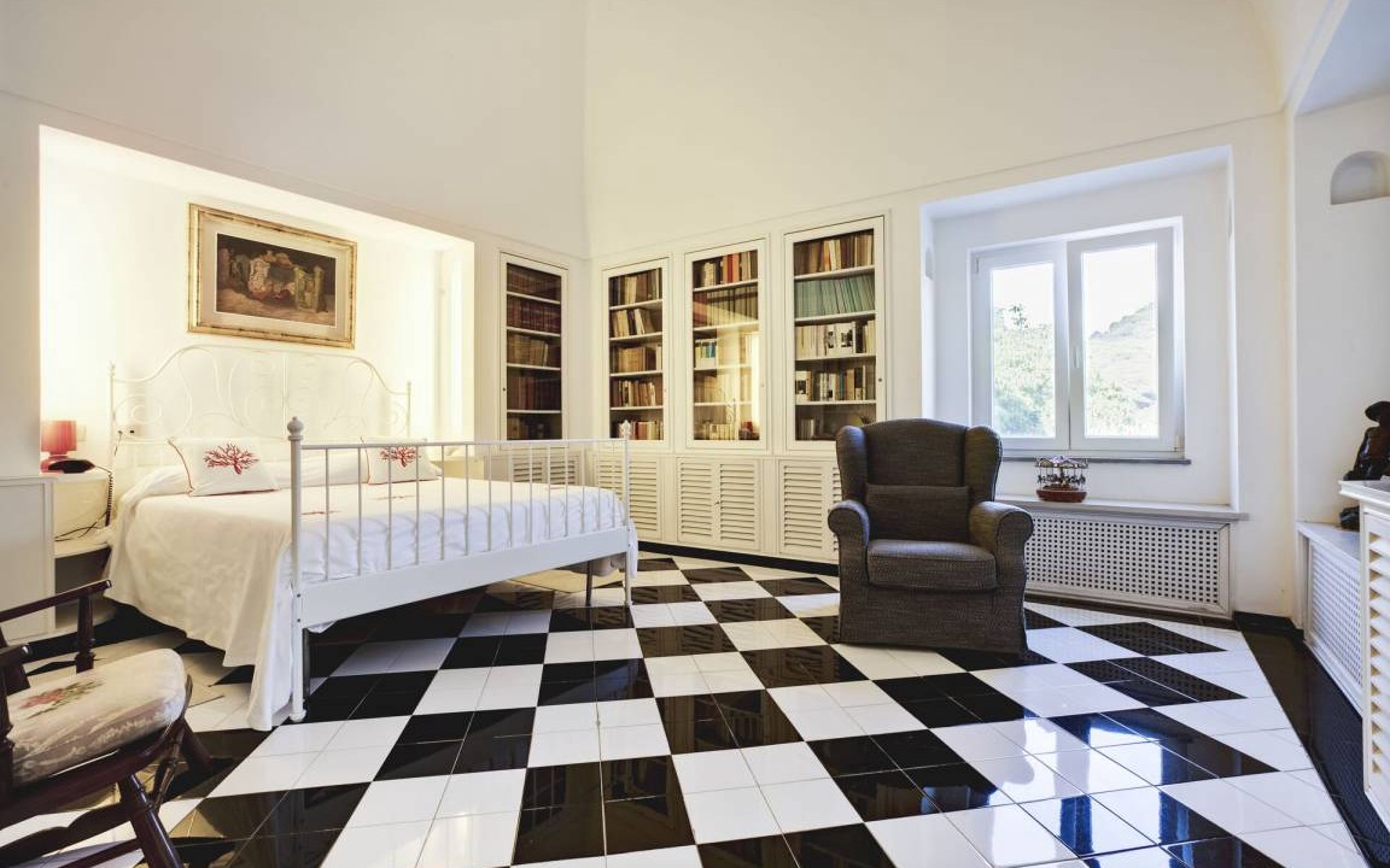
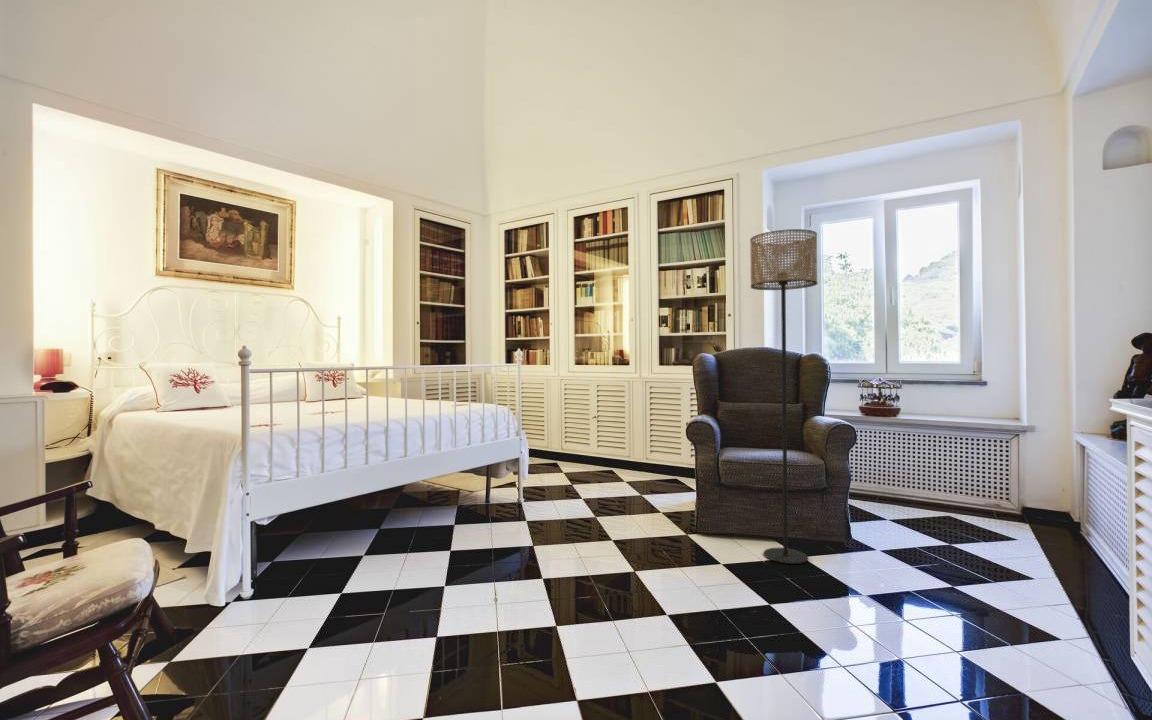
+ floor lamp [749,228,819,565]
